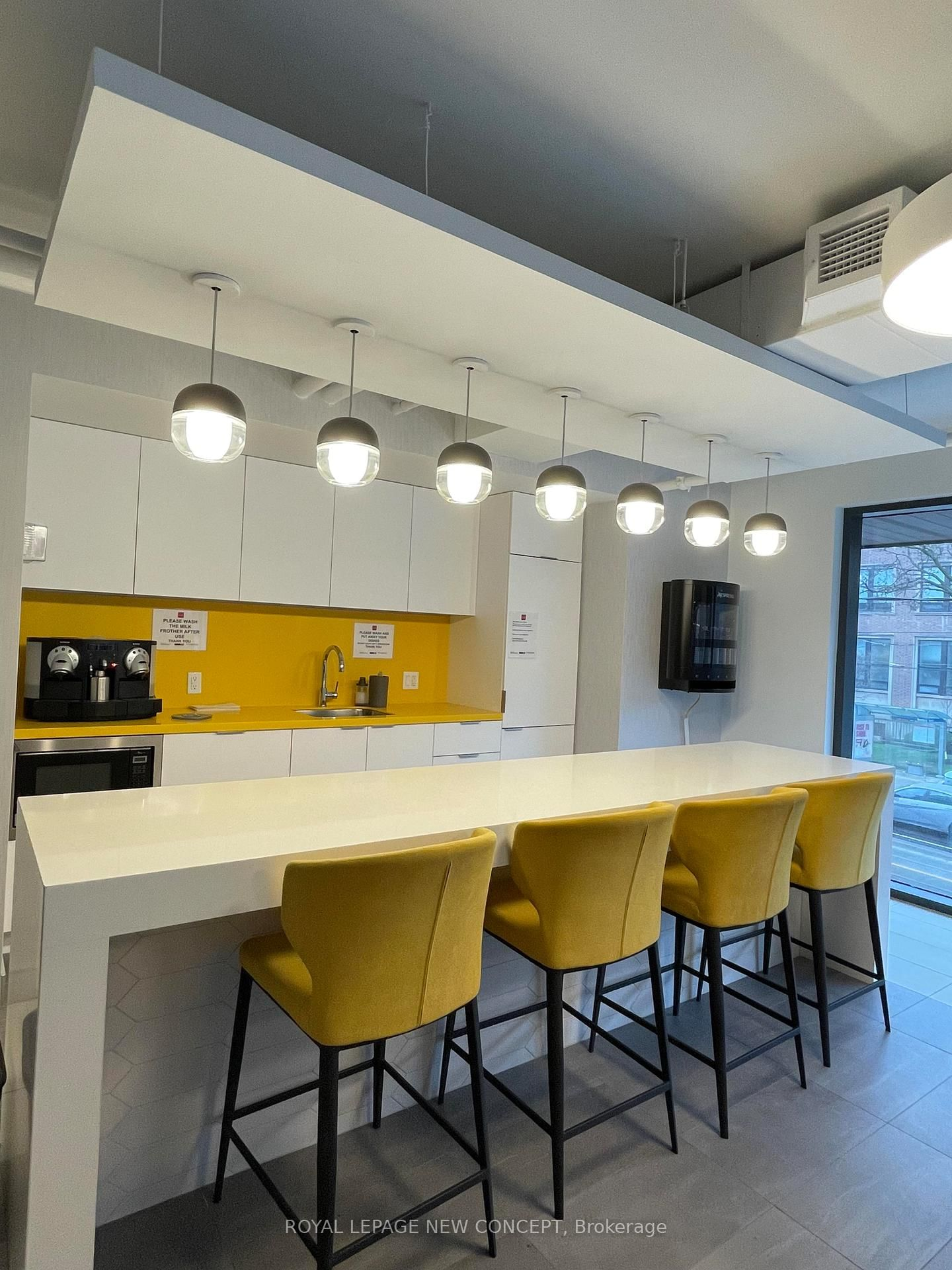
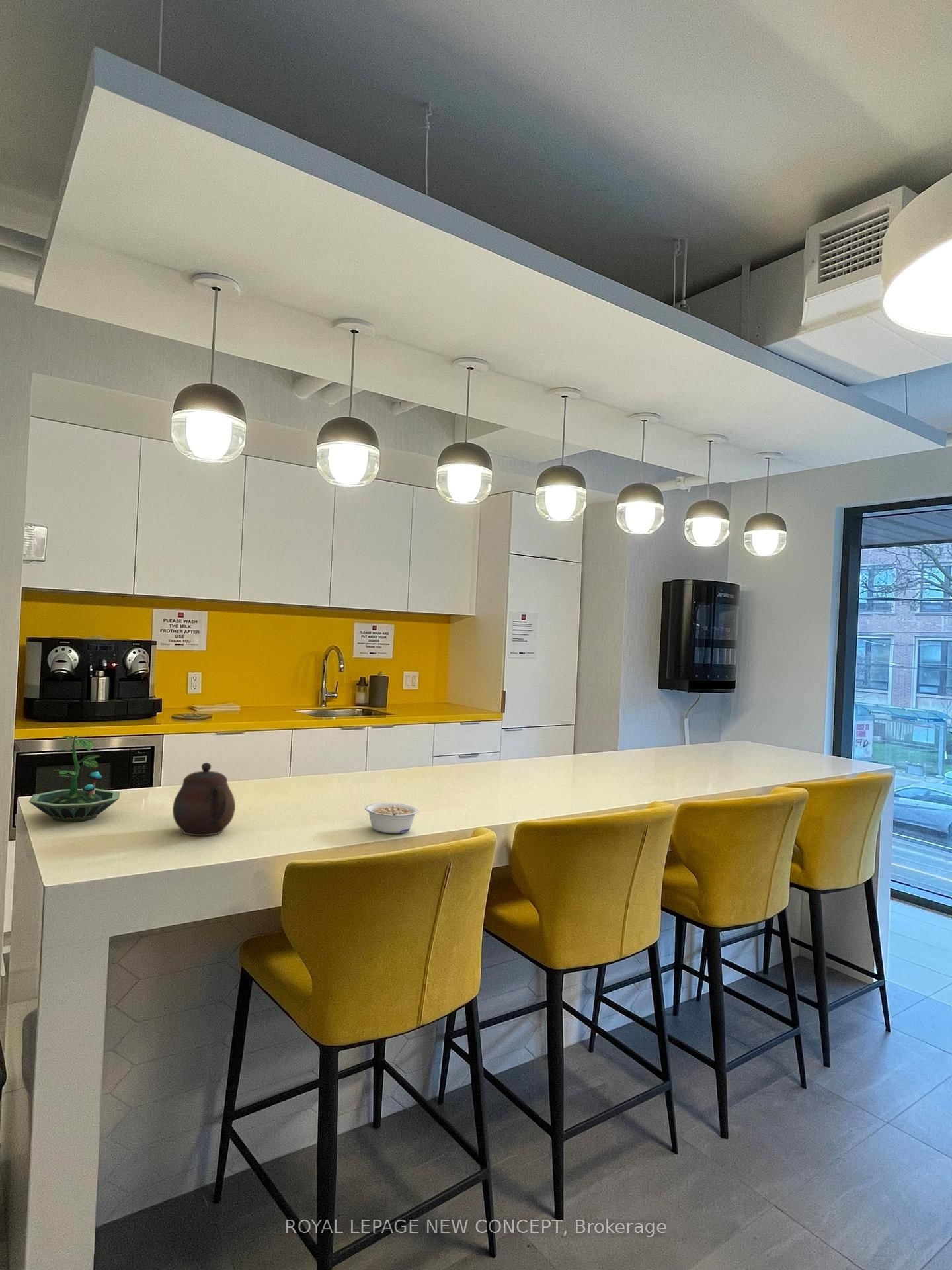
+ terrarium [28,735,120,822]
+ teapot [172,762,236,837]
+ legume [364,802,420,834]
